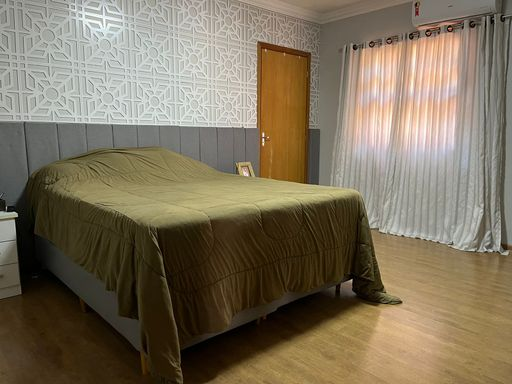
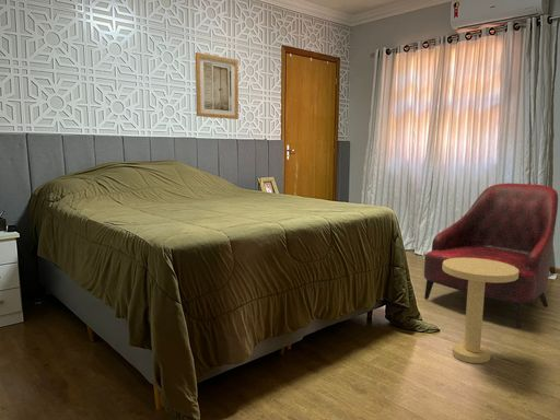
+ wall art [195,51,240,120]
+ side table [442,258,518,364]
+ armchair [423,182,559,329]
